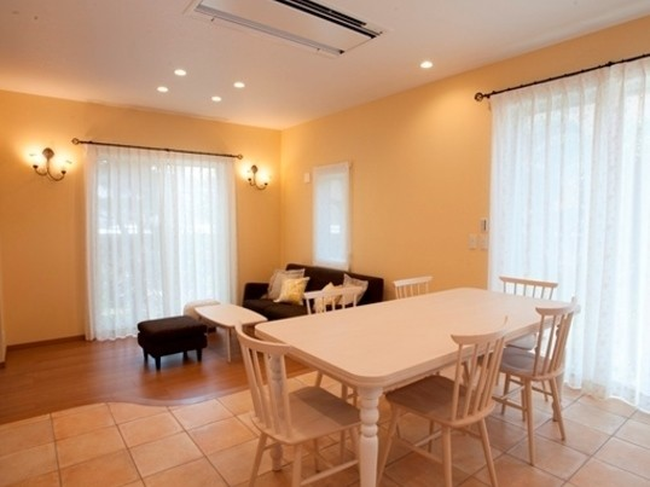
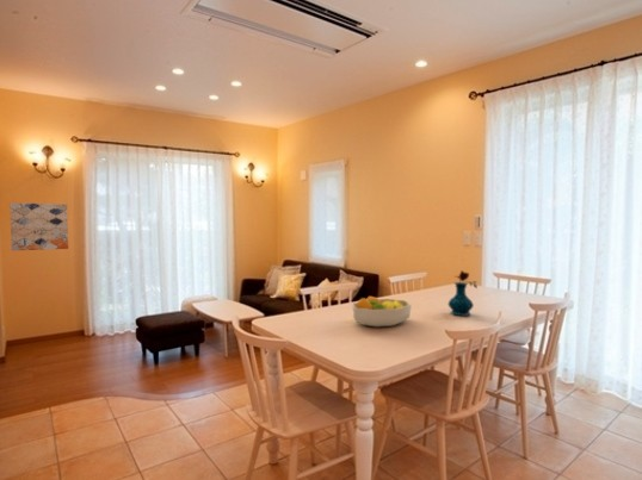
+ vase [447,269,479,317]
+ wall art [8,201,69,251]
+ fruit bowl [351,295,413,328]
